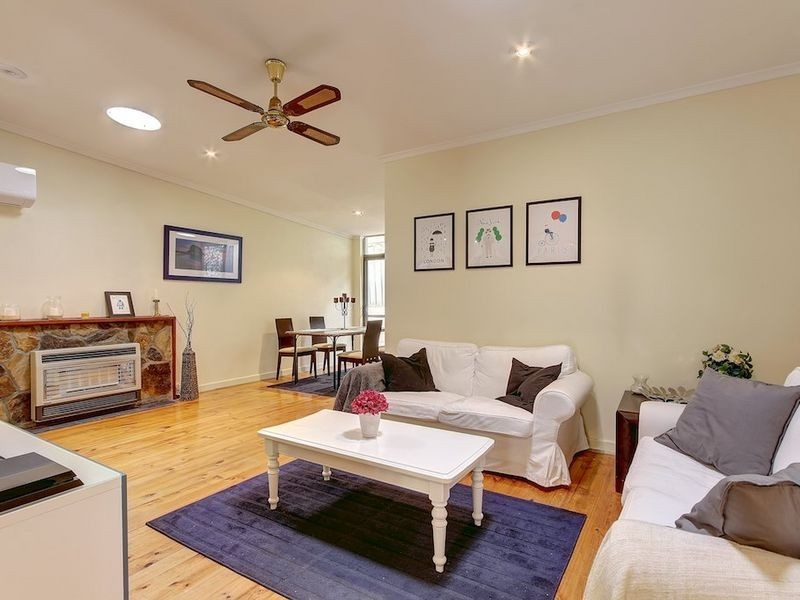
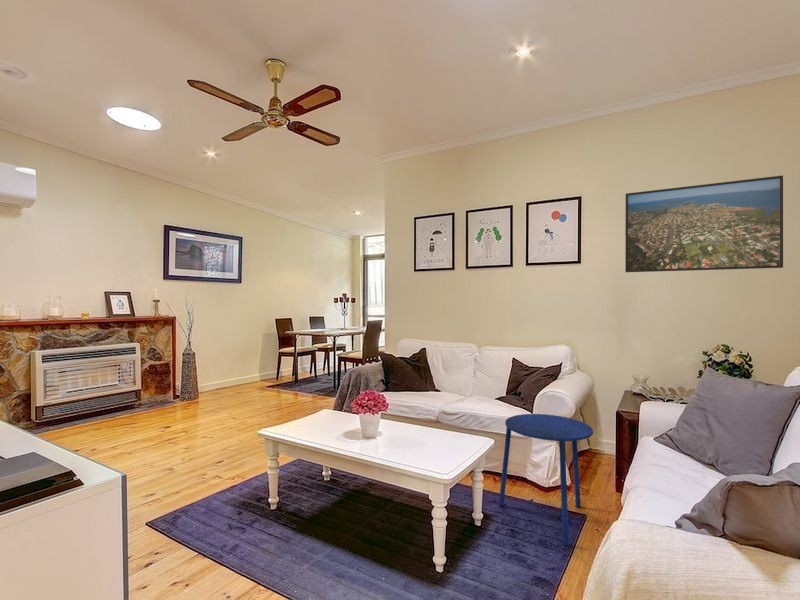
+ side table [498,413,594,548]
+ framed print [624,174,784,273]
